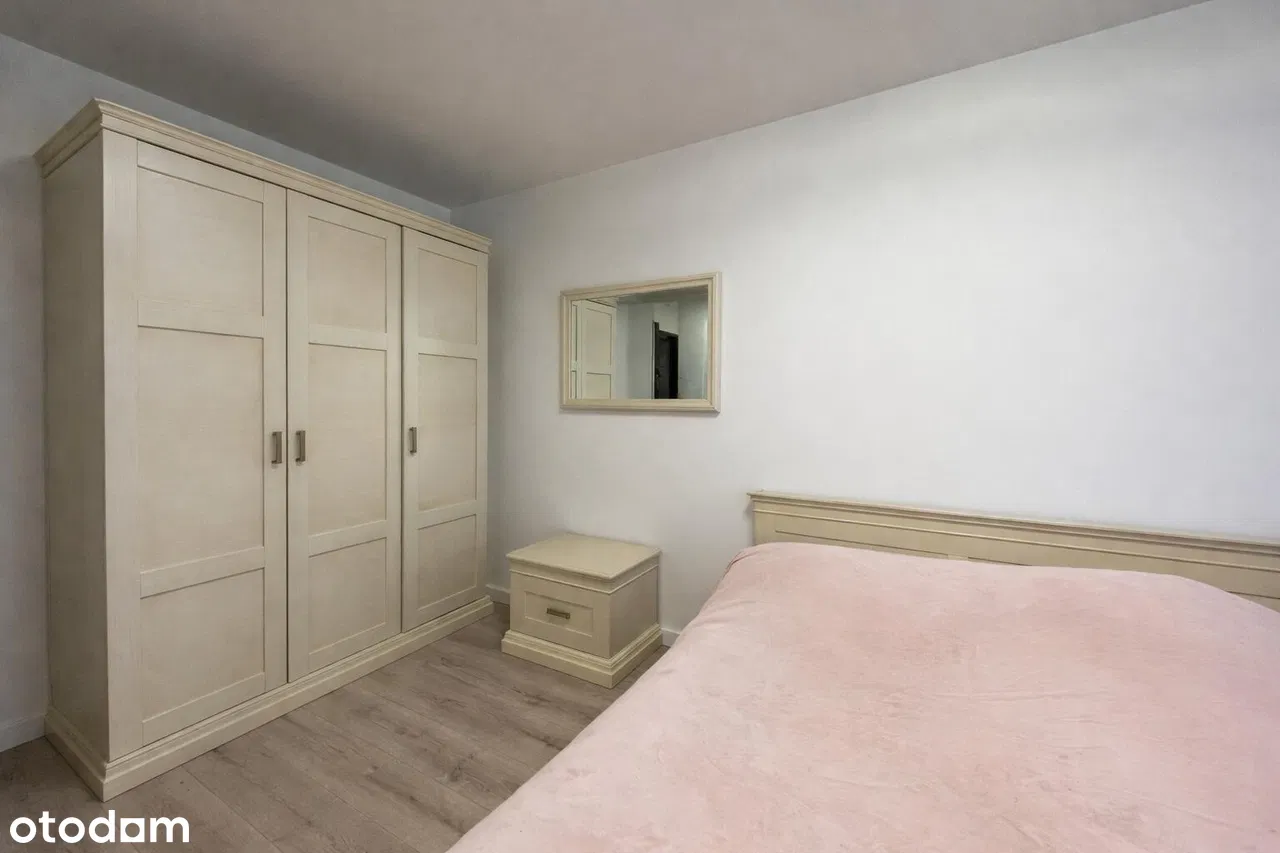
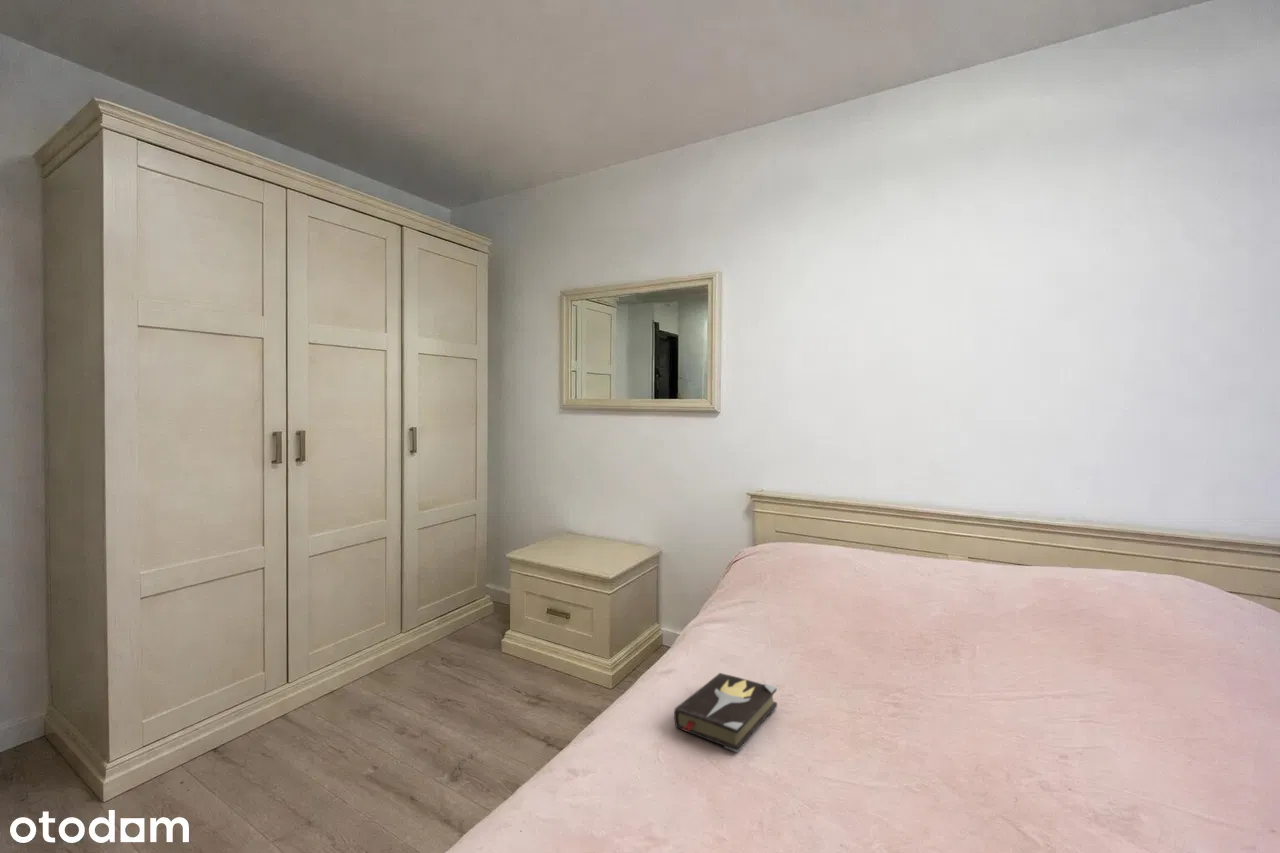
+ hardback book [673,672,778,754]
